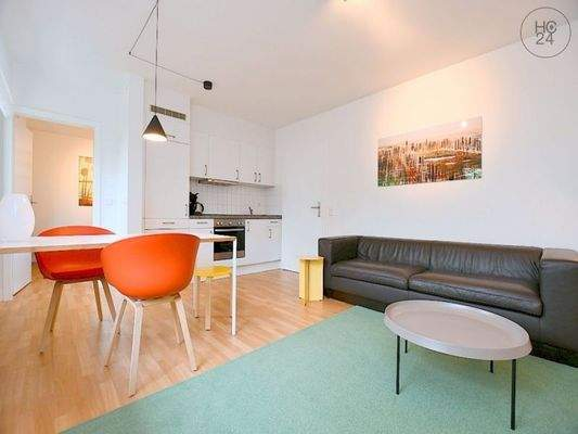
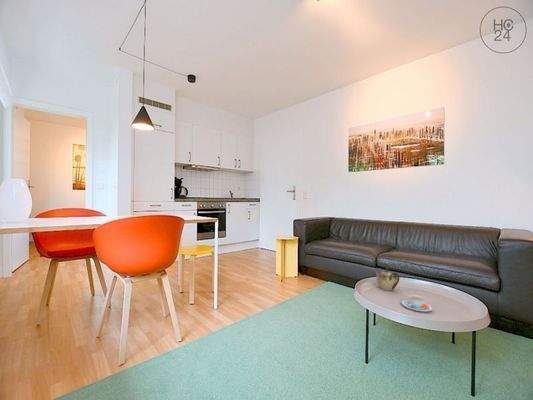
+ teacup [400,294,434,312]
+ teapot [373,267,400,291]
